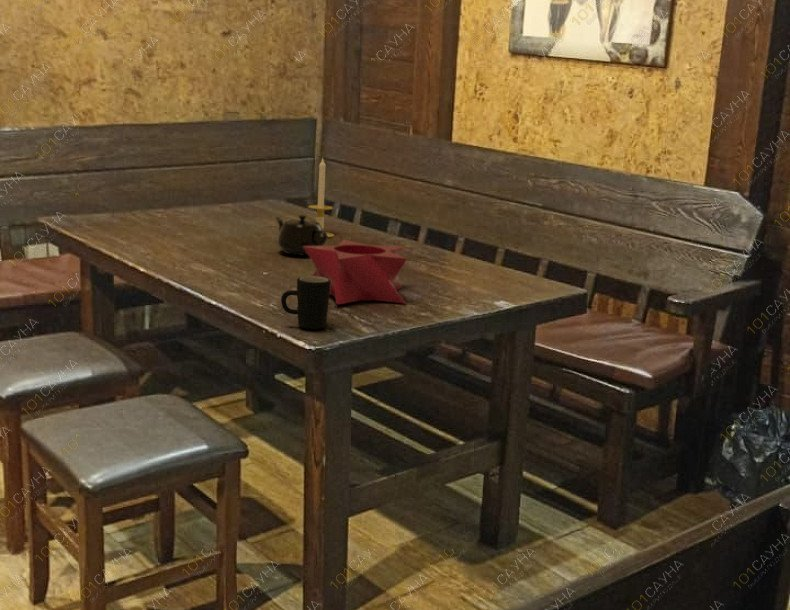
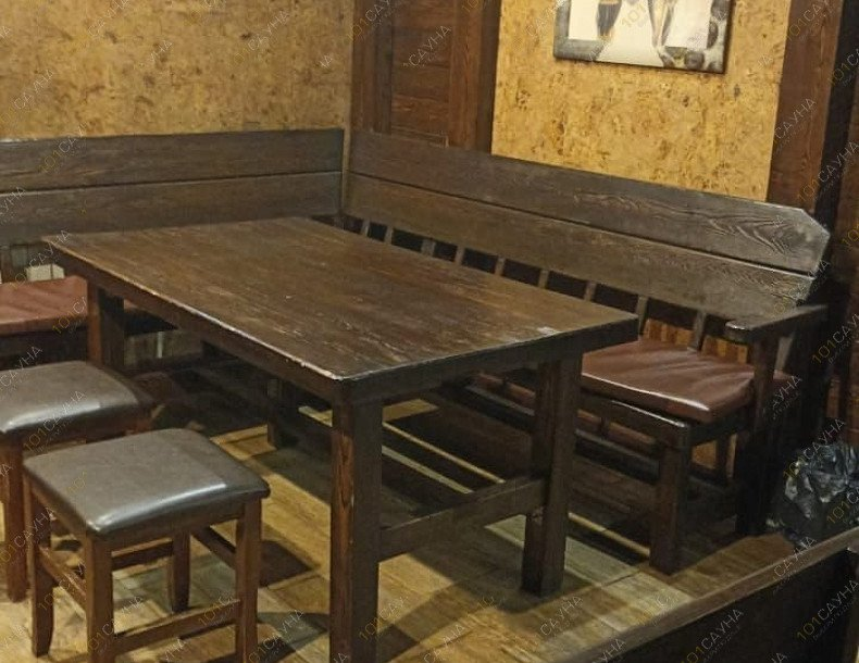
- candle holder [303,238,409,305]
- candle [307,158,335,238]
- mug [280,275,331,330]
- teapot [274,214,329,256]
